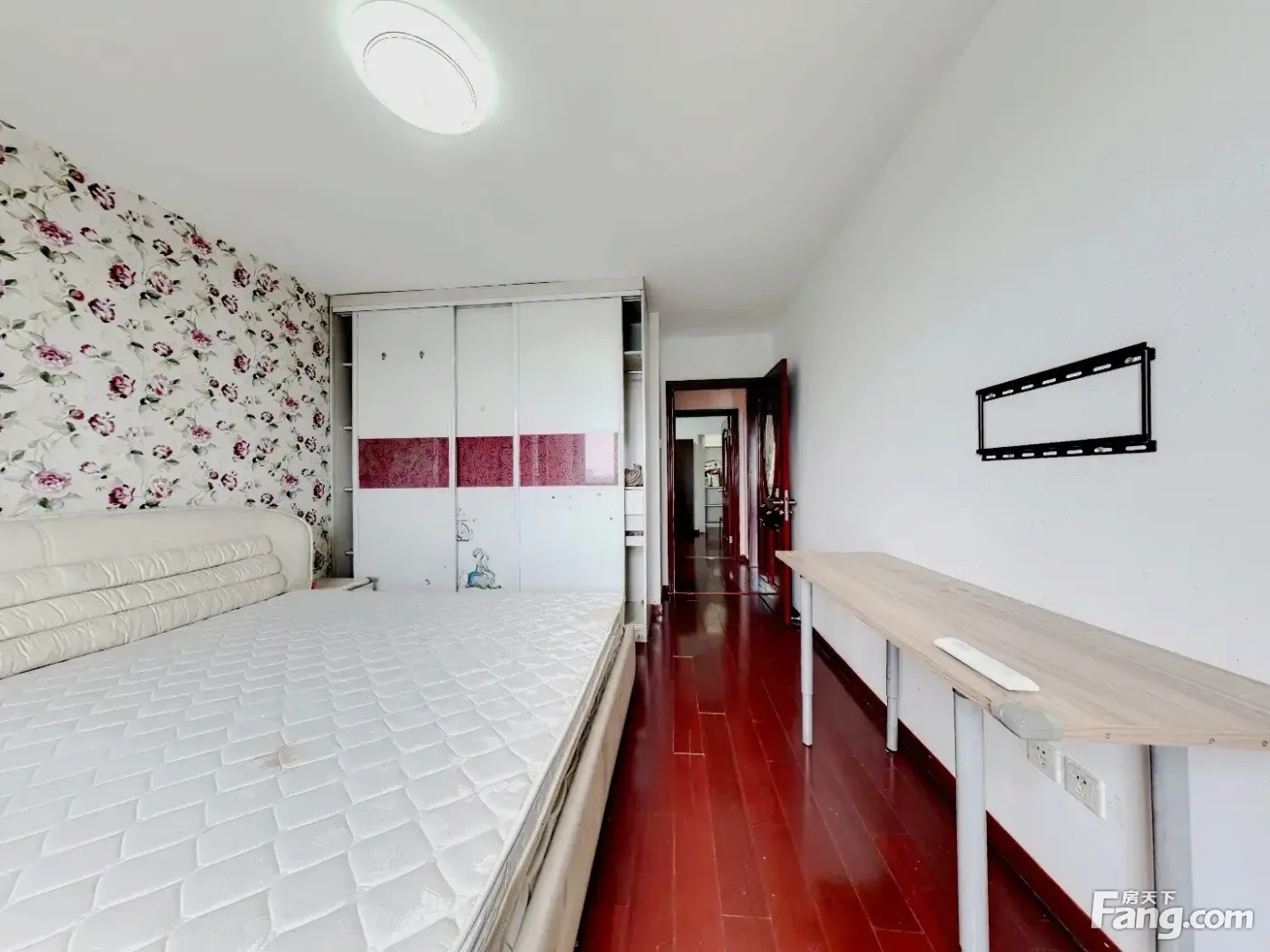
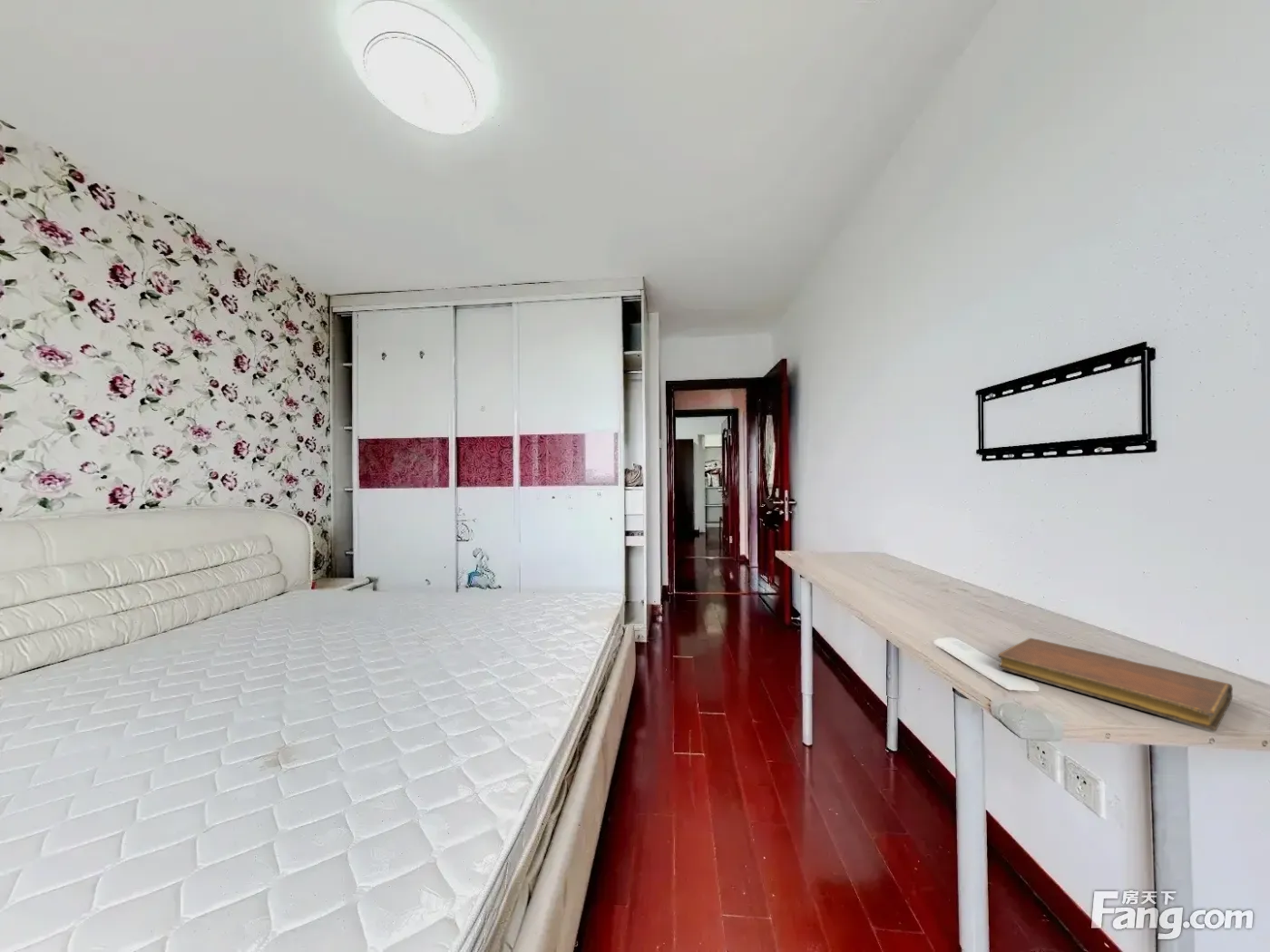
+ notebook [998,637,1234,732]
